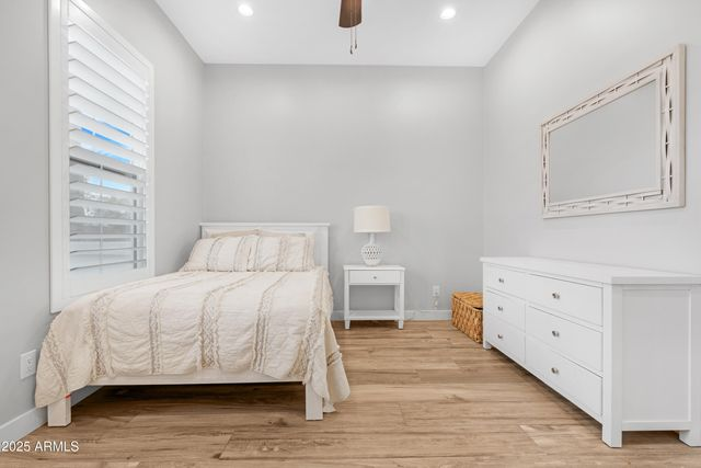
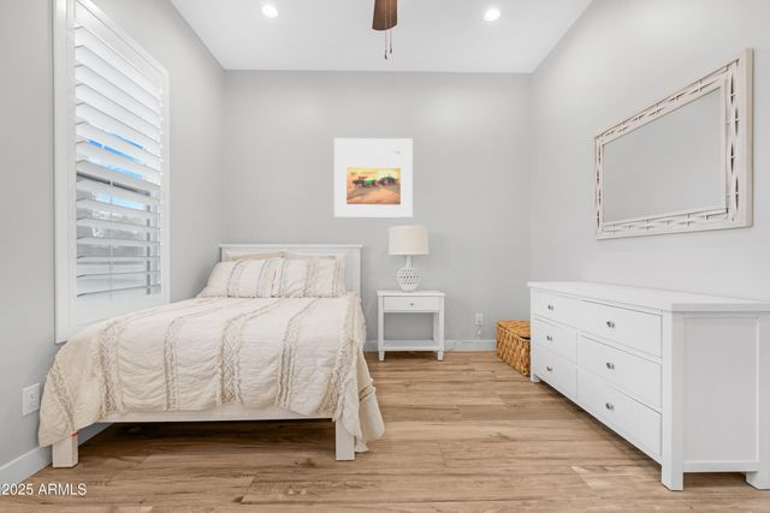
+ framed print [333,137,414,219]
